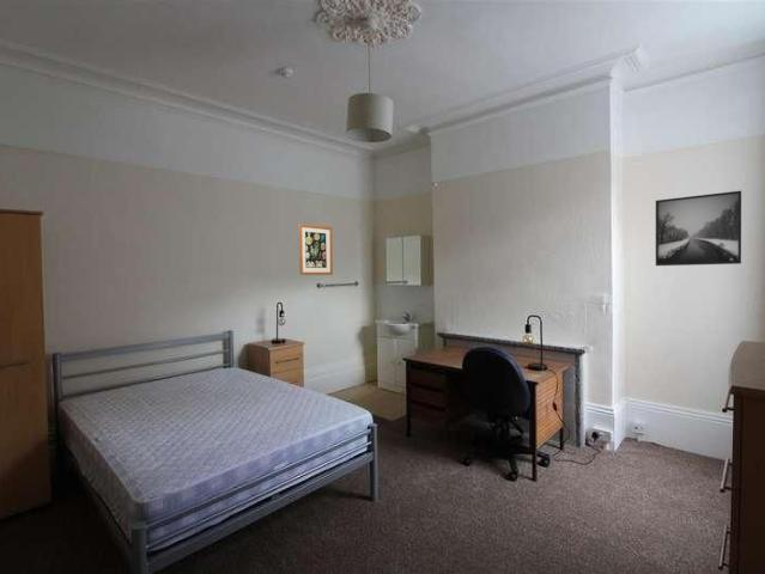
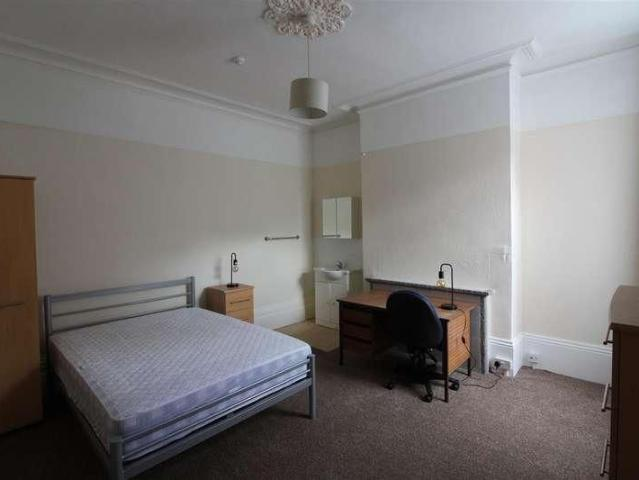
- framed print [655,190,742,267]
- wall art [298,222,334,276]
